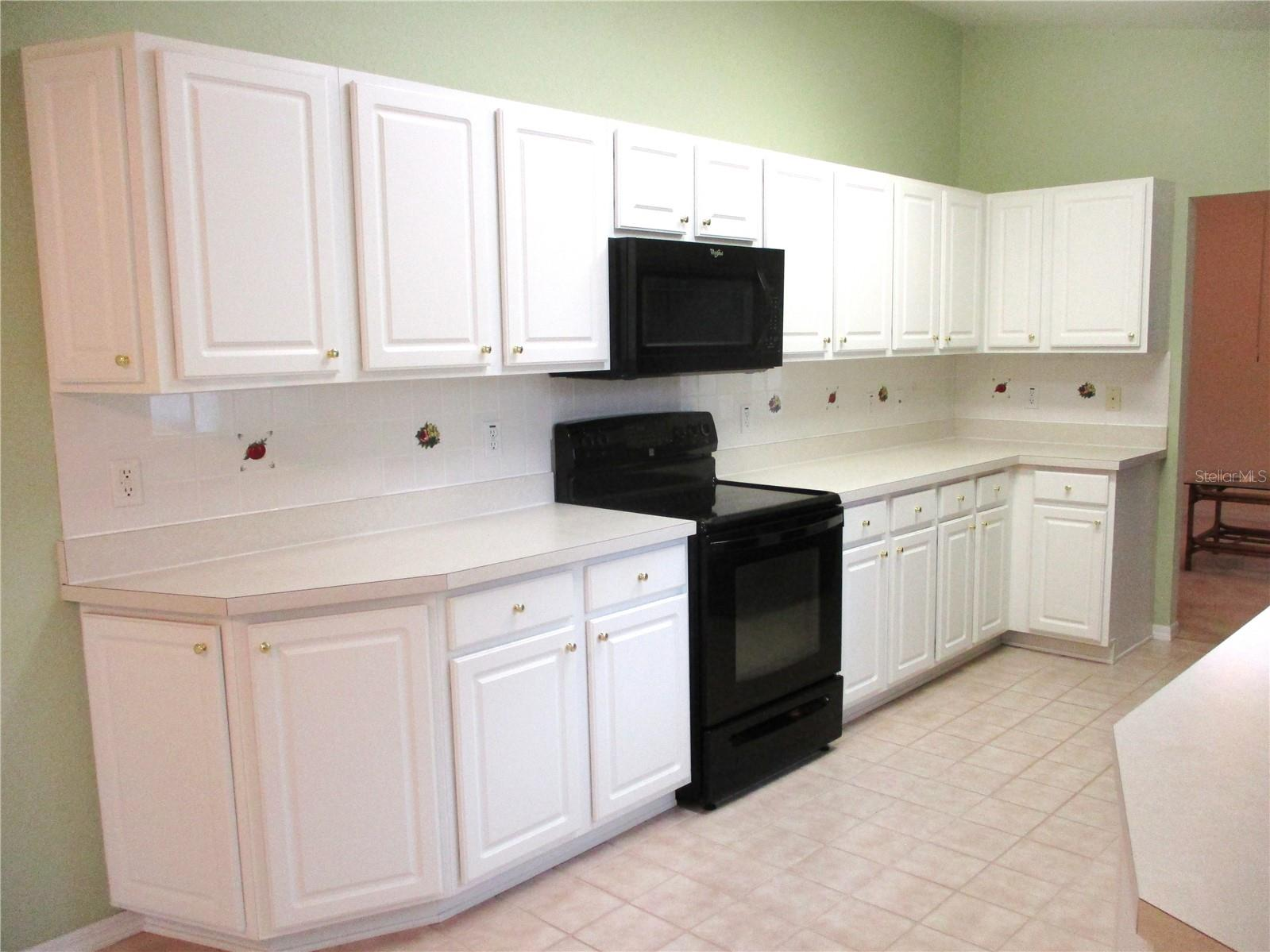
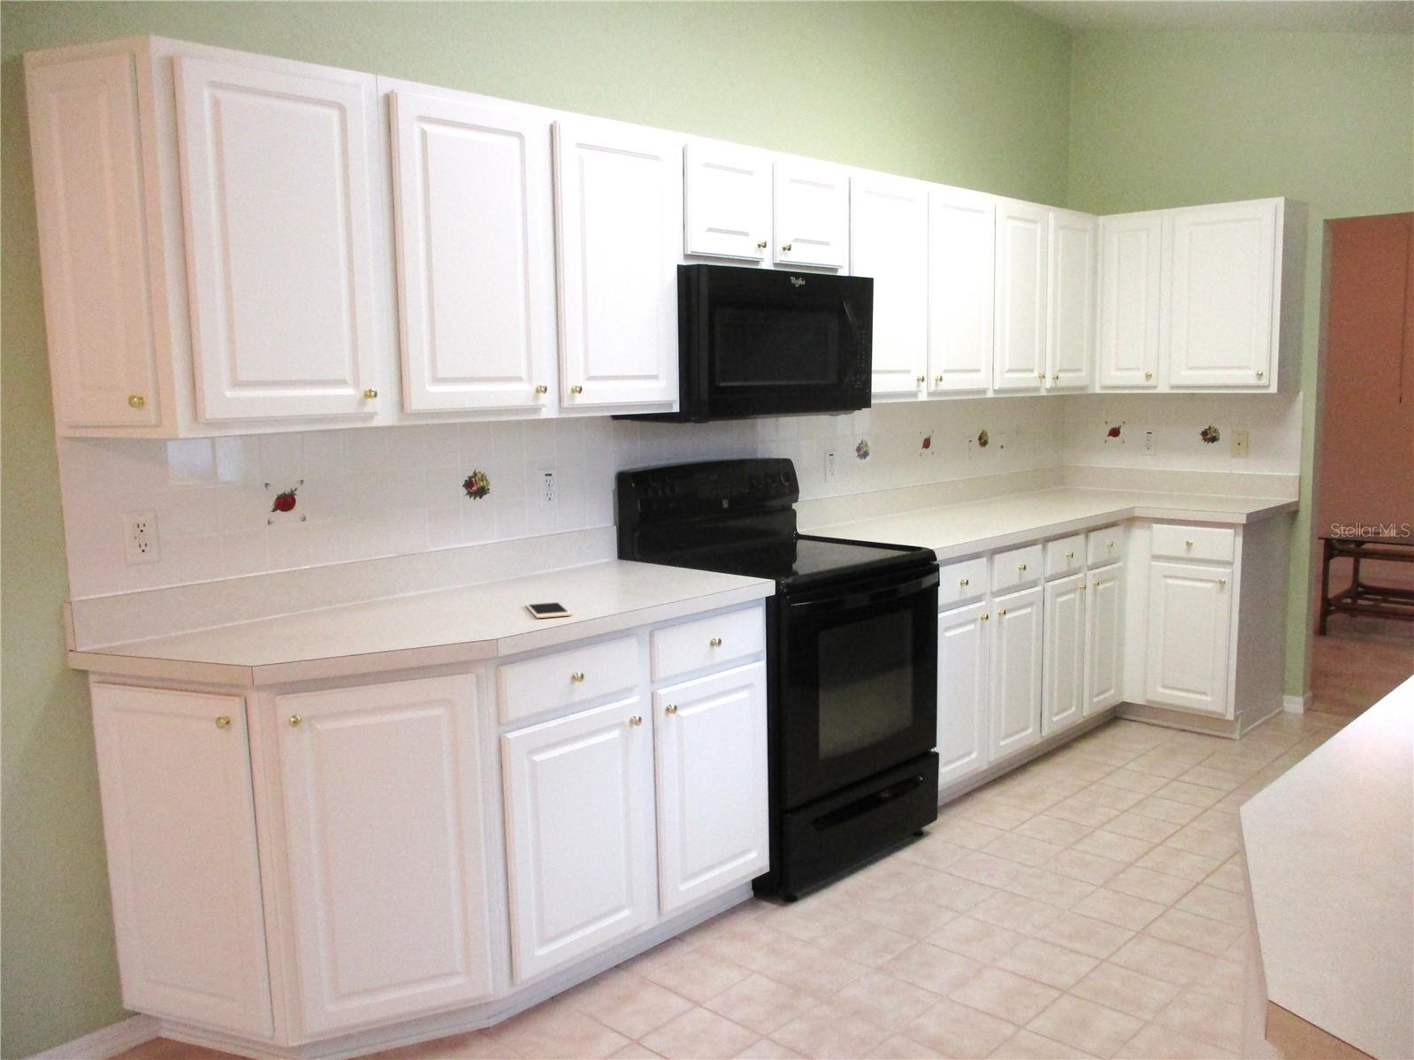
+ cell phone [524,600,572,619]
